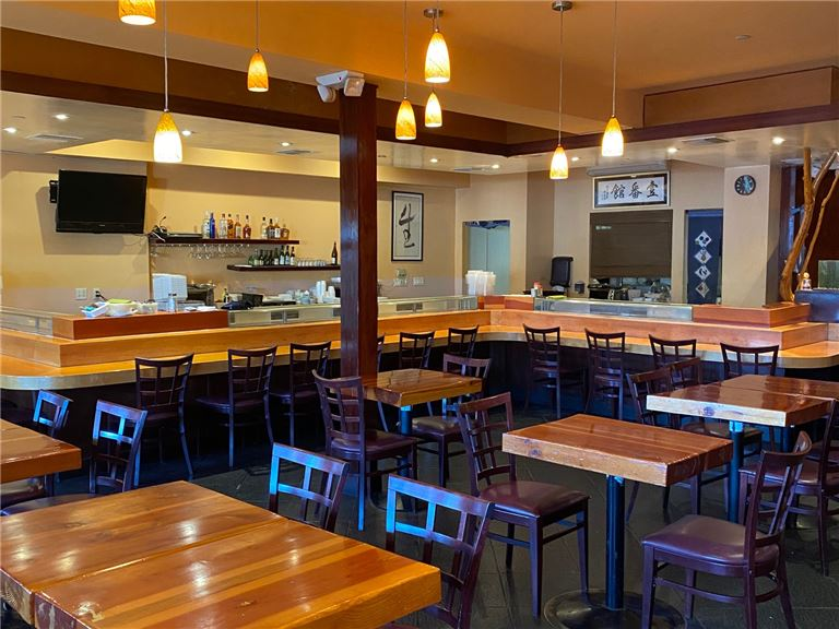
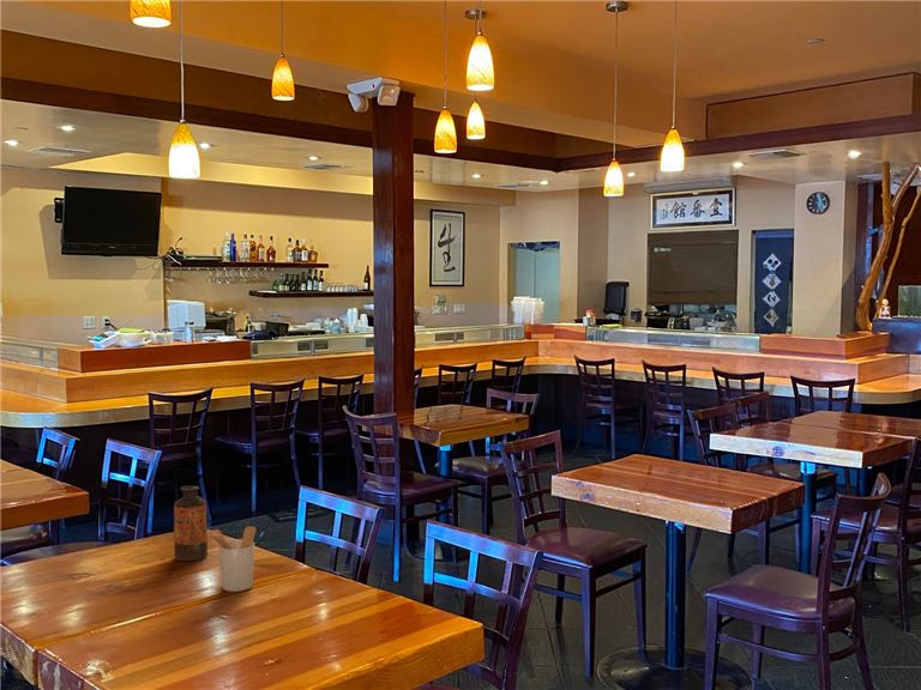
+ utensil holder [206,525,257,593]
+ bottle [173,485,209,562]
